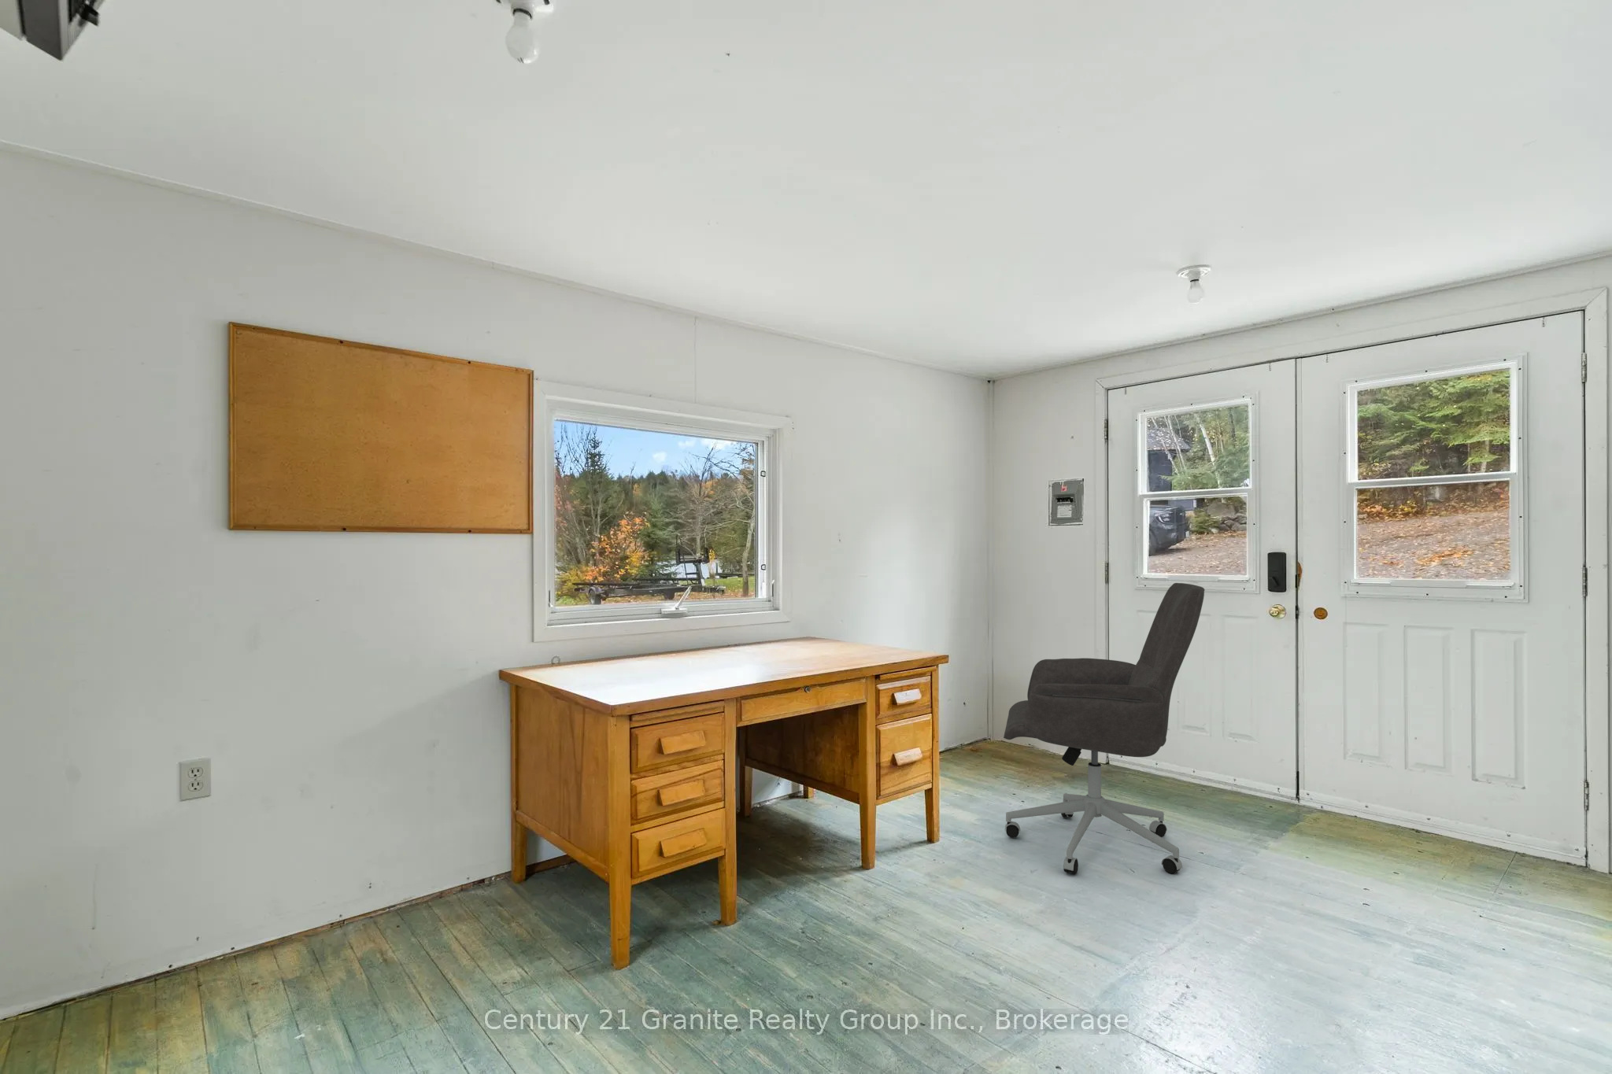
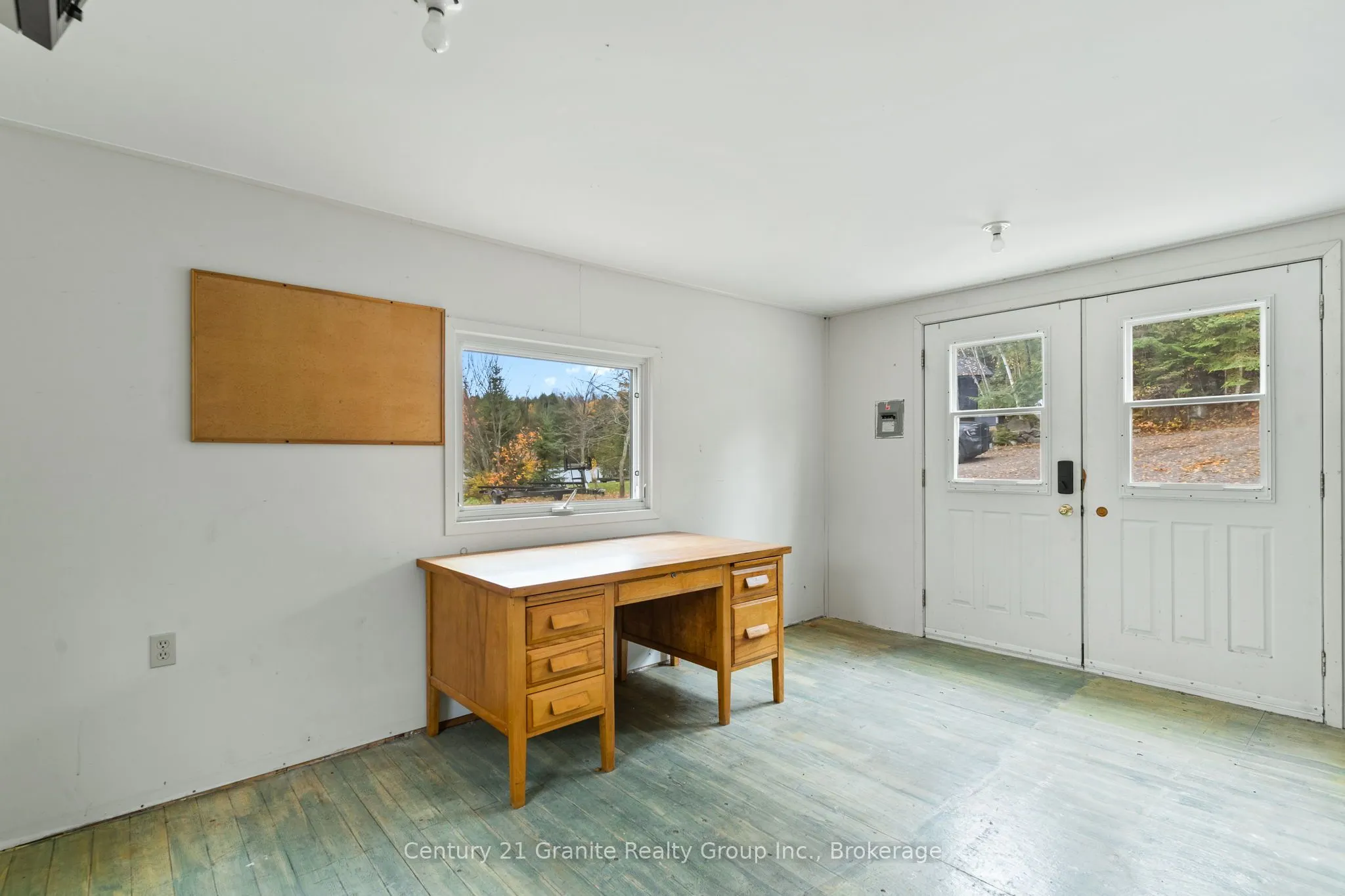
- office chair [1003,583,1205,875]
